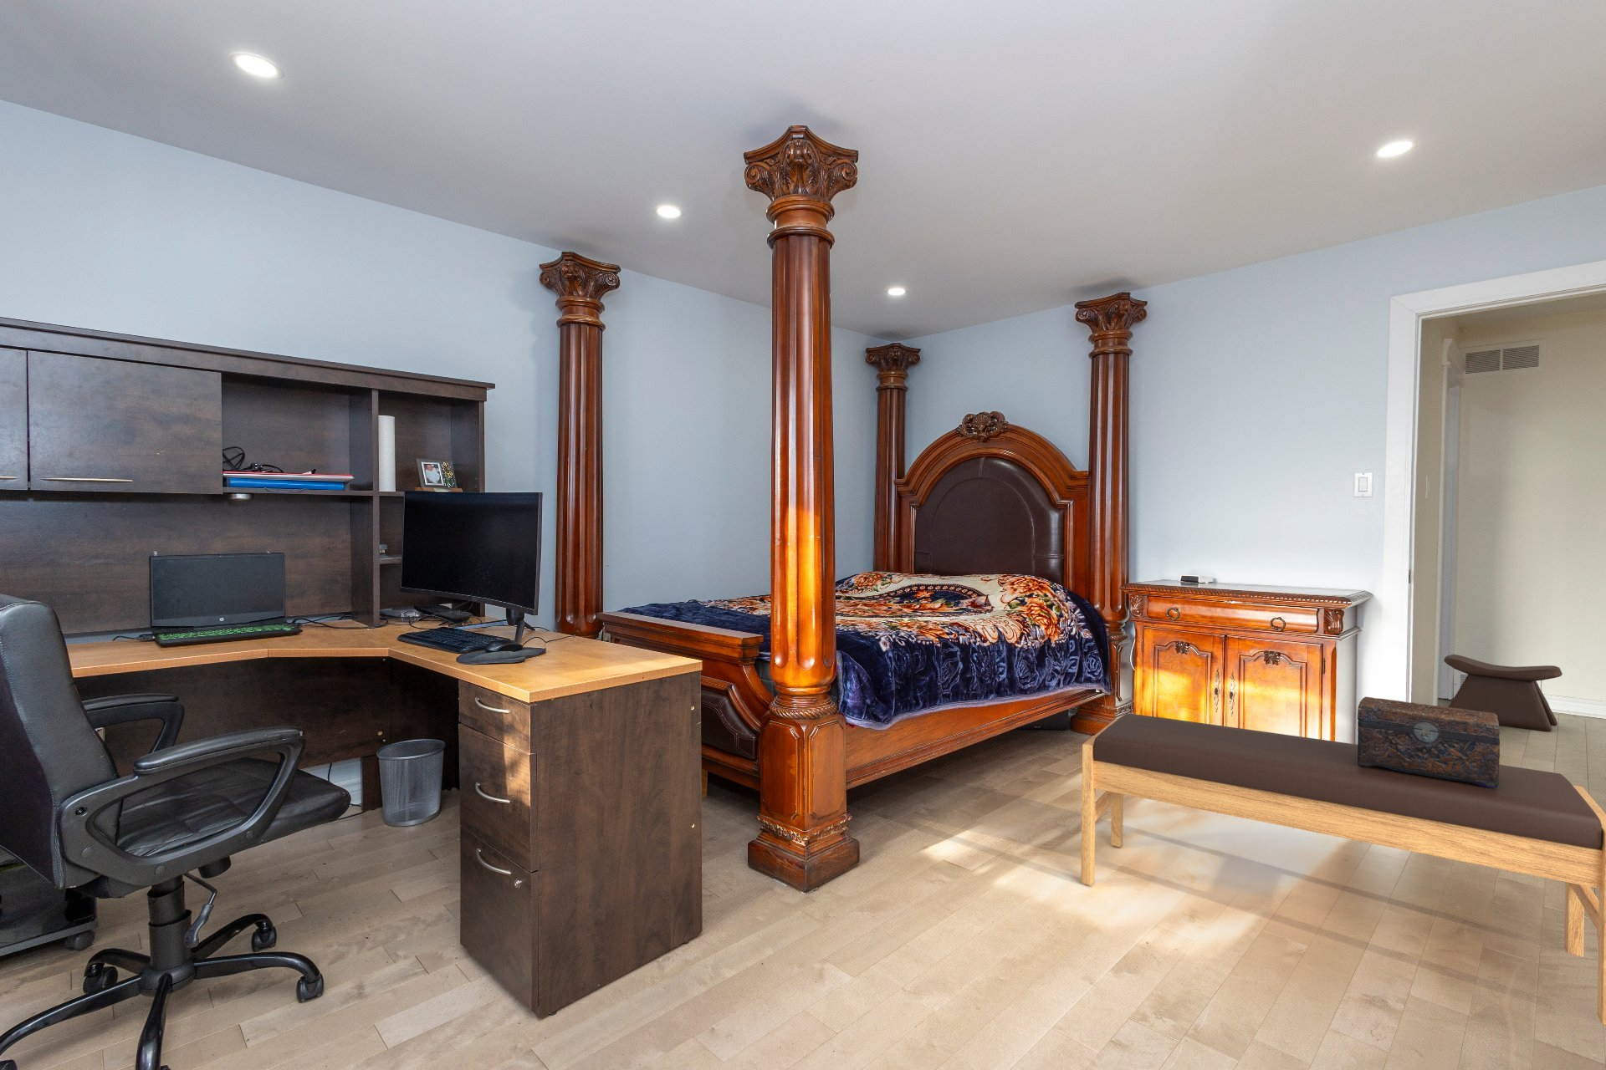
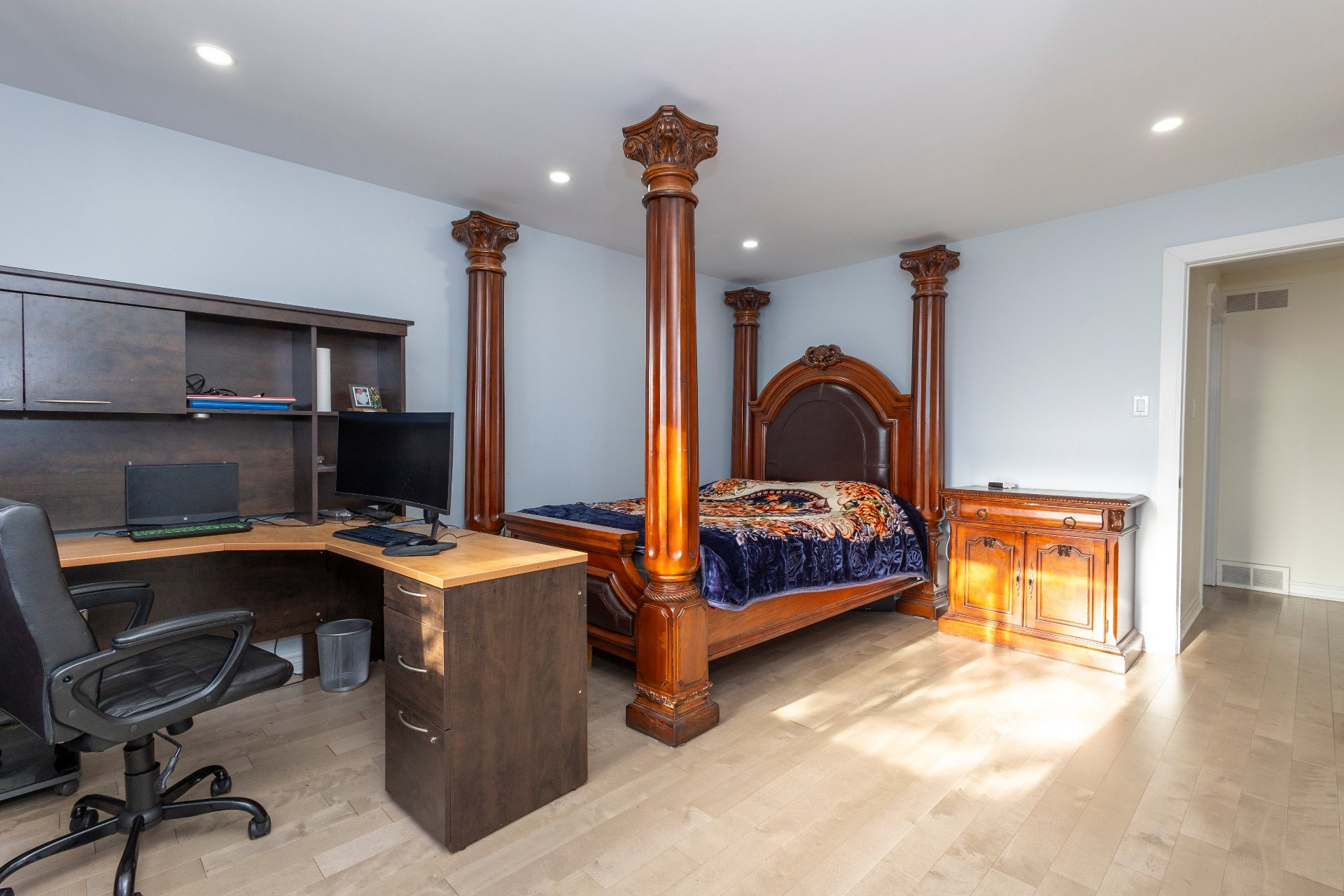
- stool [1443,653,1563,732]
- decorative box [1356,696,1501,788]
- bench [1080,712,1606,1026]
